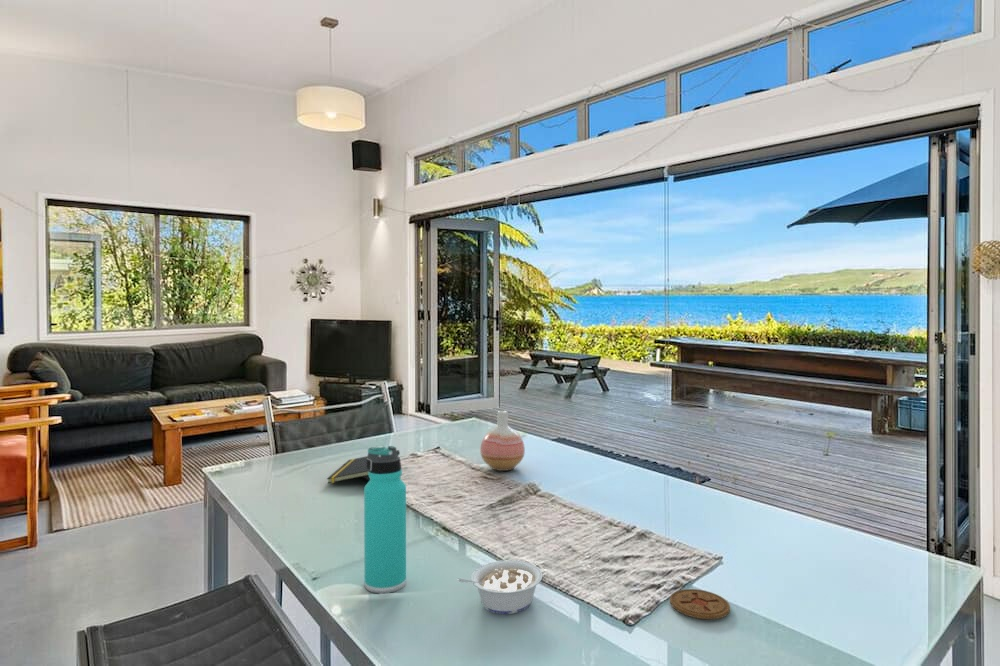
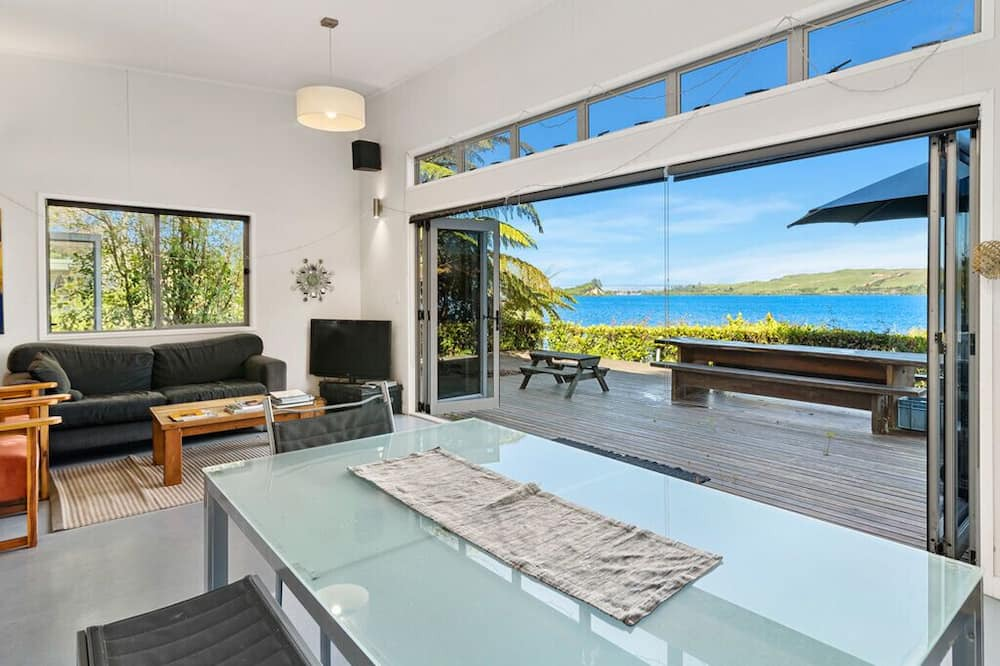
- vase [479,410,526,472]
- legume [457,559,544,615]
- thermos bottle [363,445,407,594]
- notepad [326,449,401,484]
- coaster [669,588,731,620]
